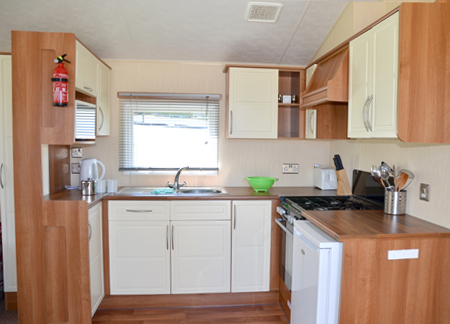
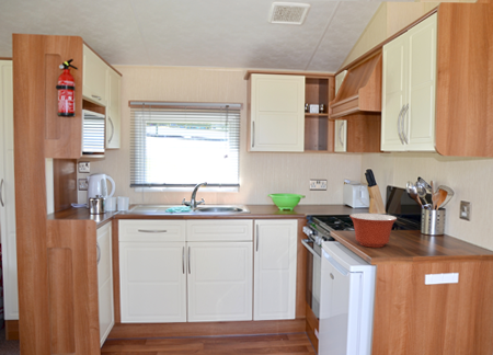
+ mixing bowl [348,213,398,249]
